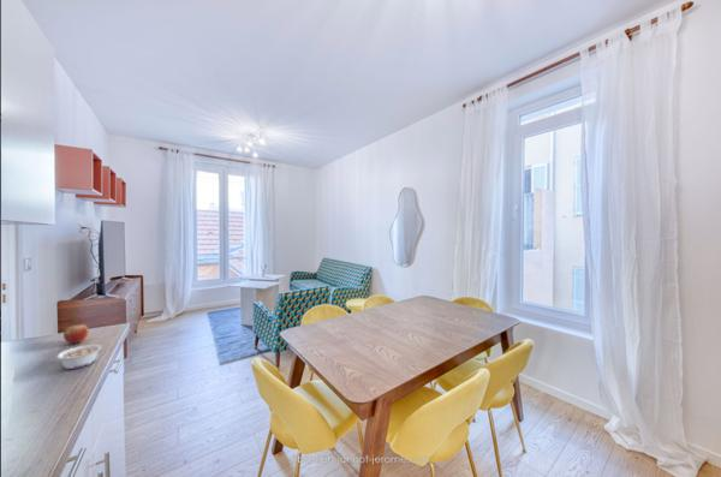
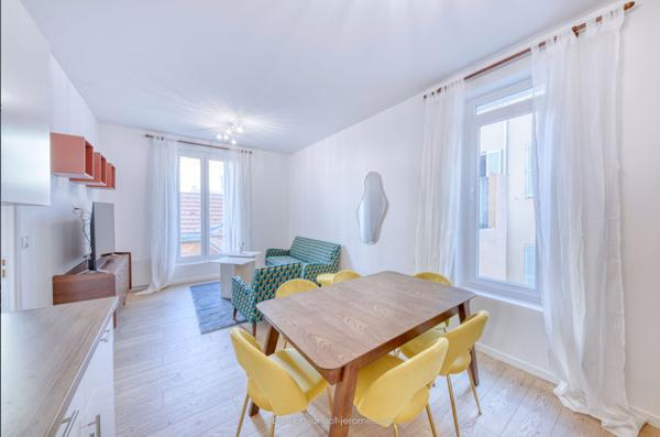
- legume [54,344,102,370]
- fruit [62,323,90,345]
